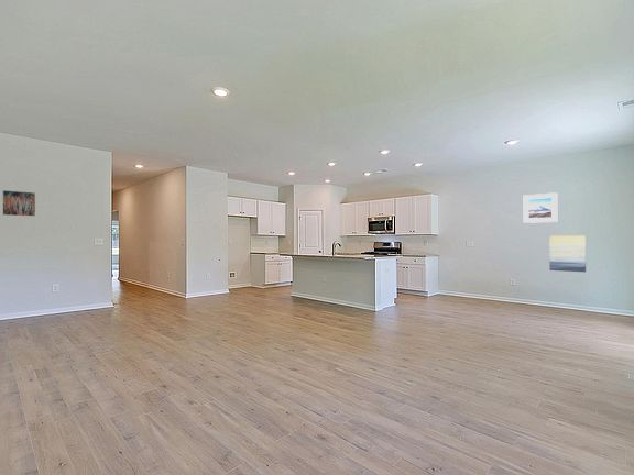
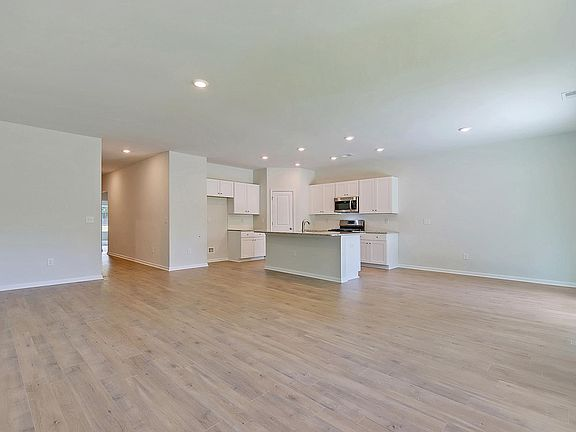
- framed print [523,191,558,224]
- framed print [1,189,36,218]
- wall art [548,234,587,273]
